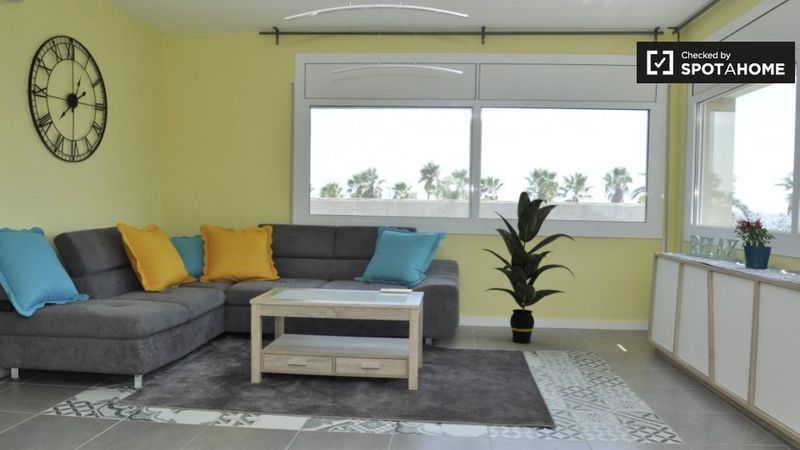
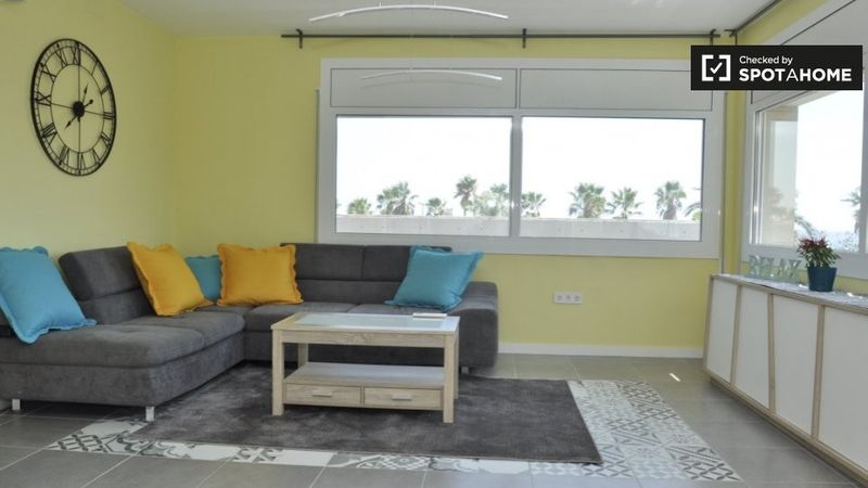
- indoor plant [482,190,578,344]
